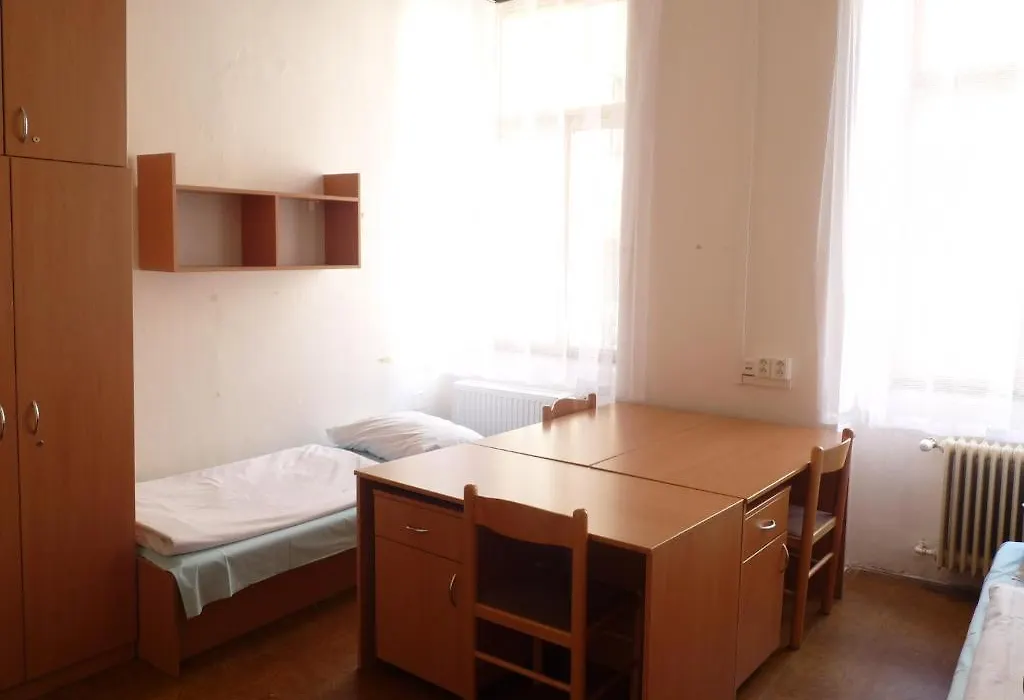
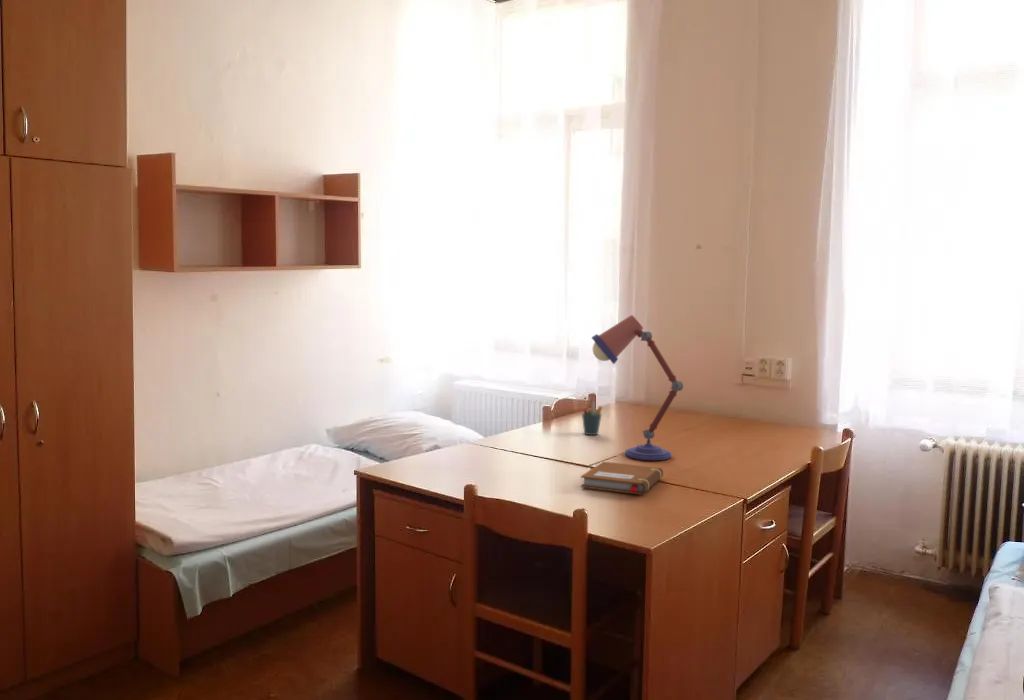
+ pen holder [581,400,603,436]
+ notebook [580,461,664,495]
+ desk lamp [591,314,684,461]
